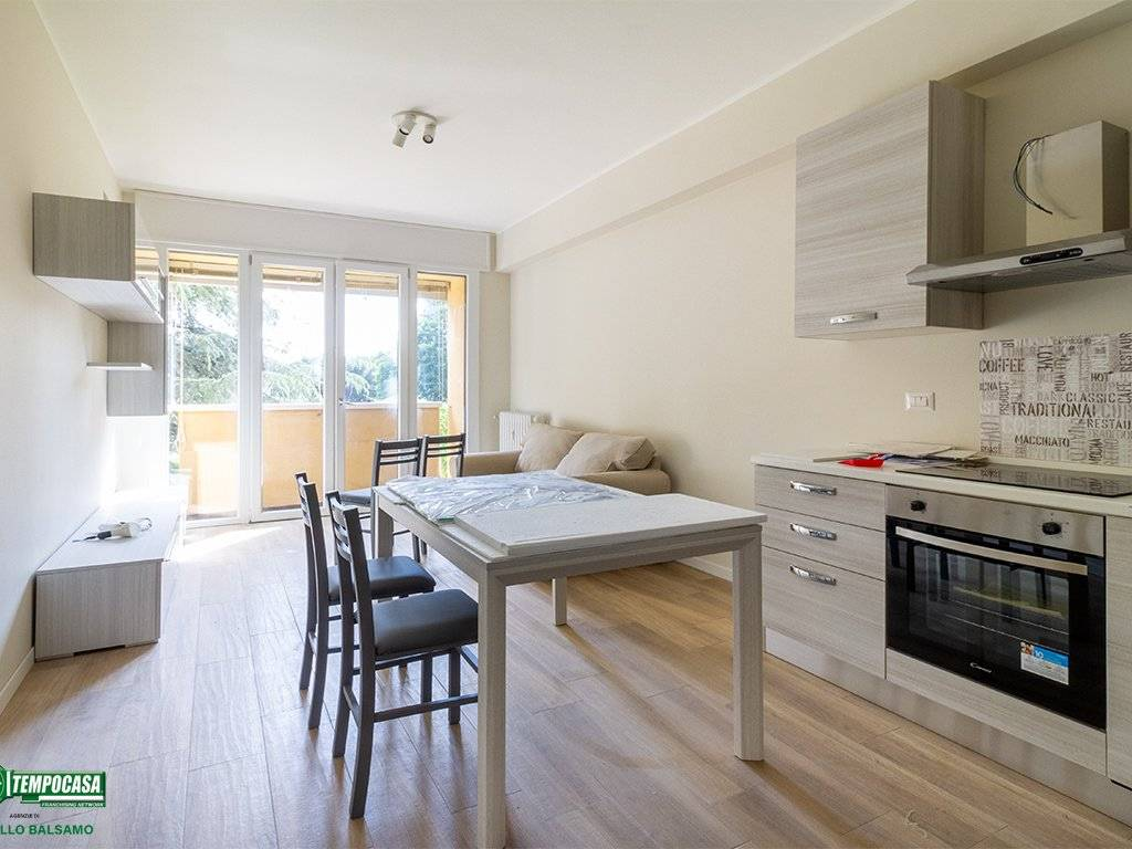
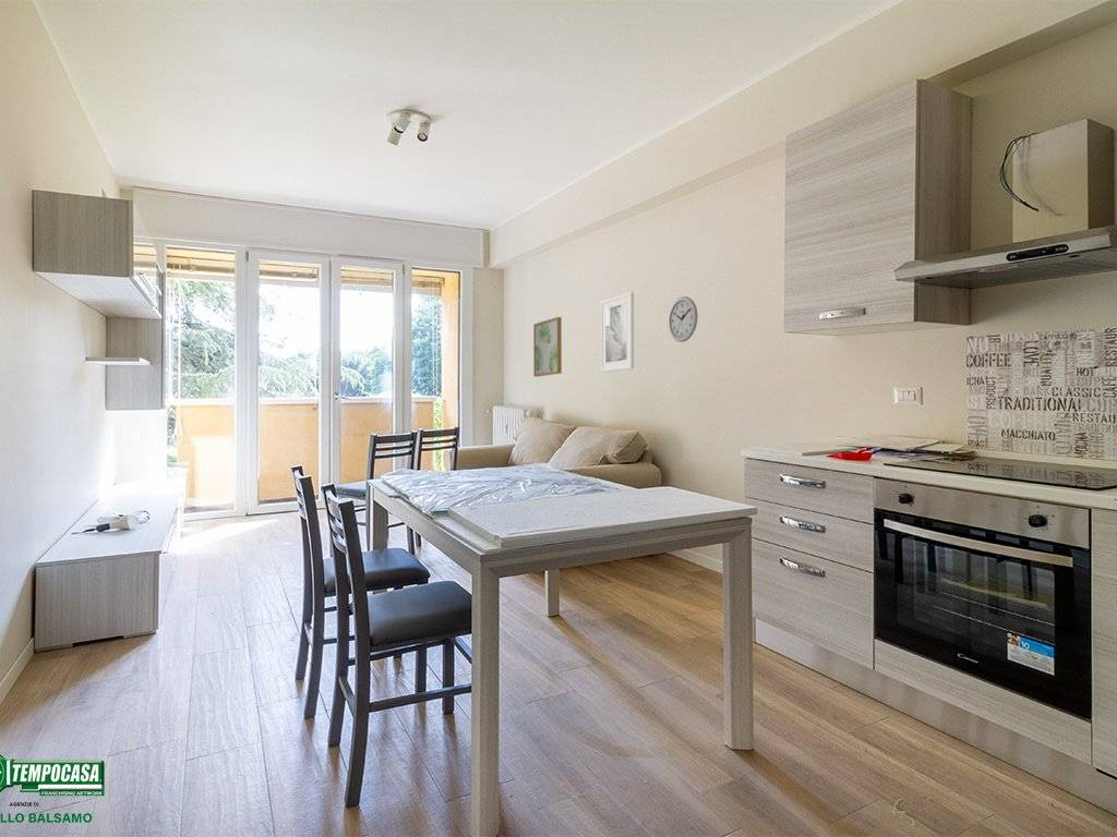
+ wall art [532,316,563,378]
+ wall clock [668,295,699,343]
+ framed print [599,291,635,374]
